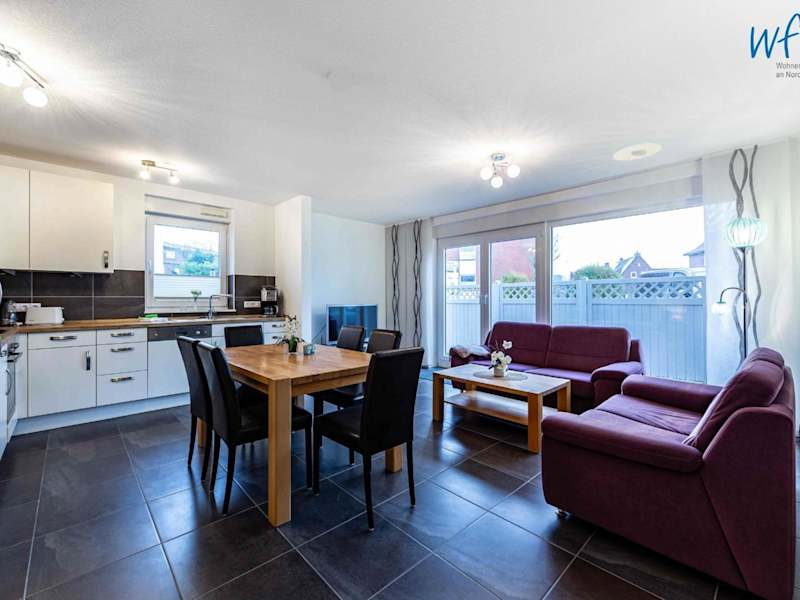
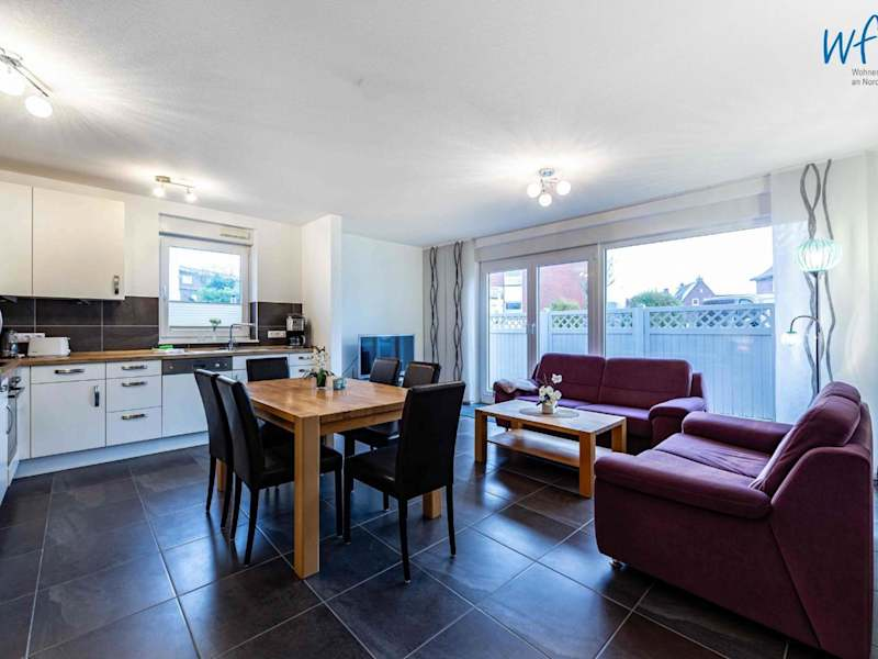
- recessed light [612,143,663,162]
